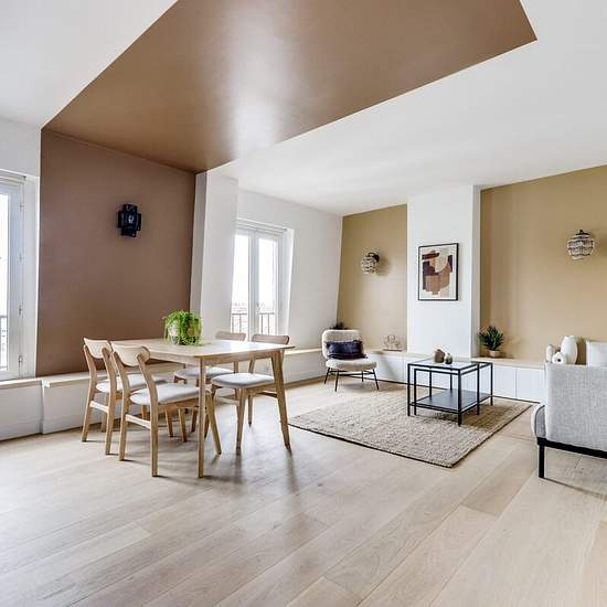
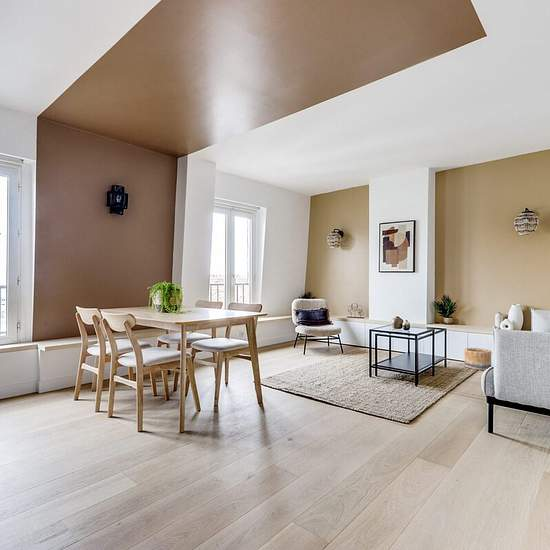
+ basket [463,347,493,371]
